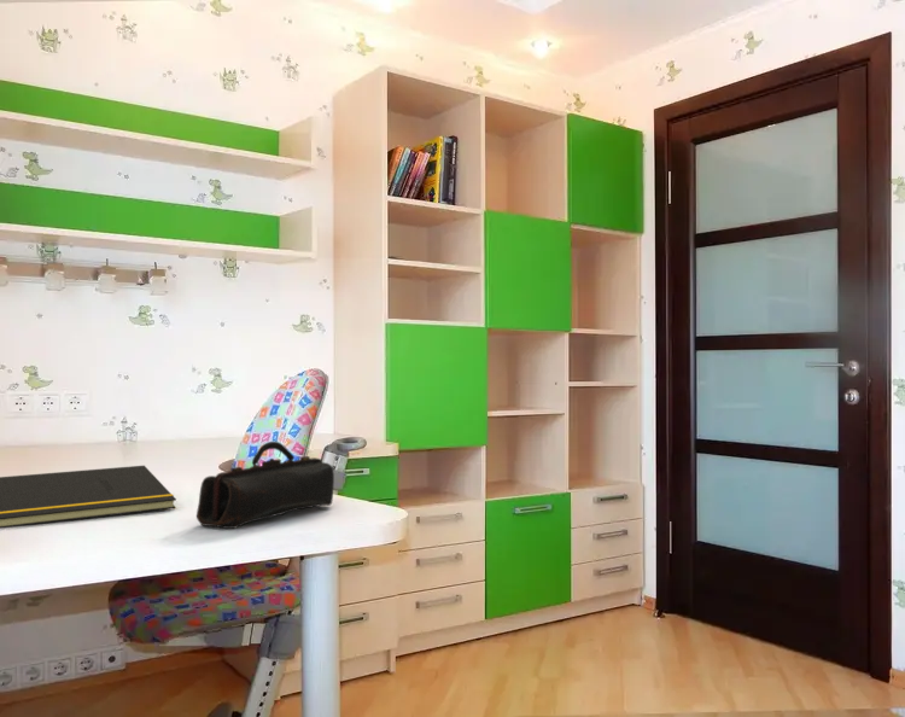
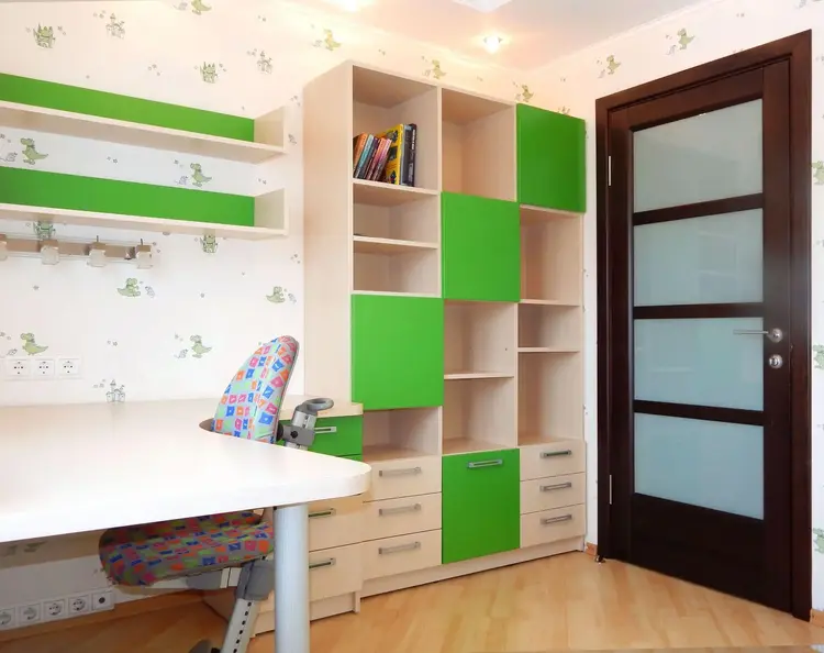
- notepad [0,465,177,530]
- pencil case [195,441,335,530]
